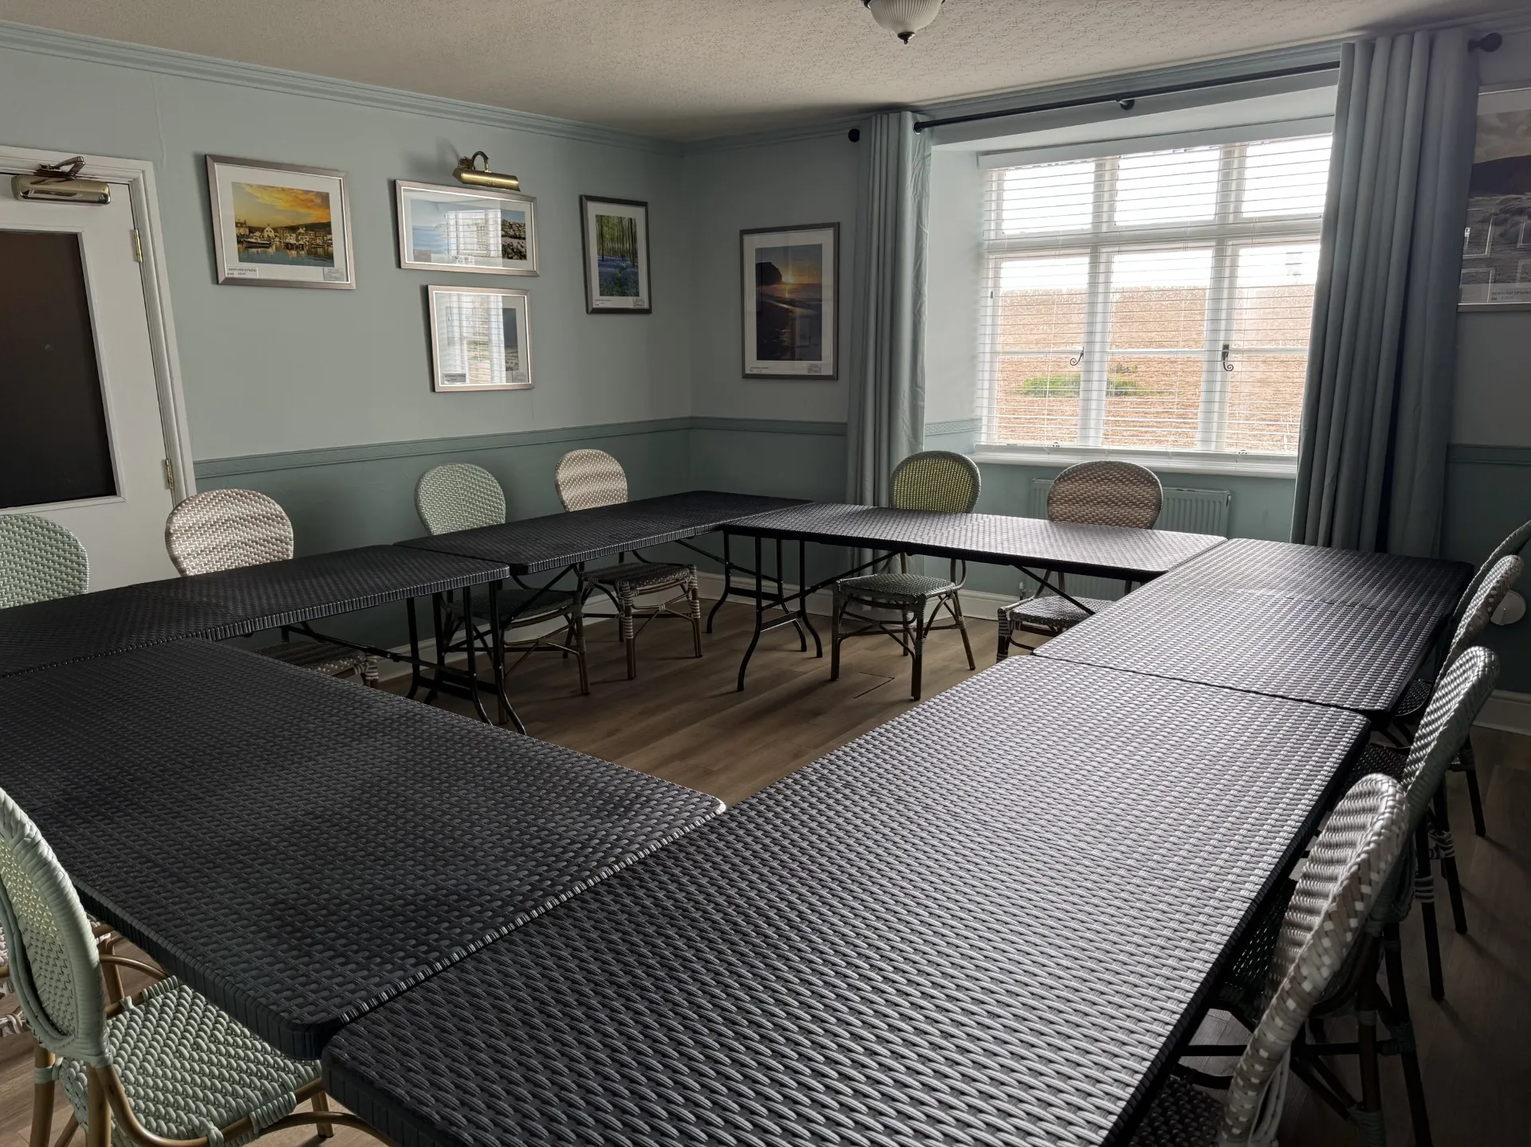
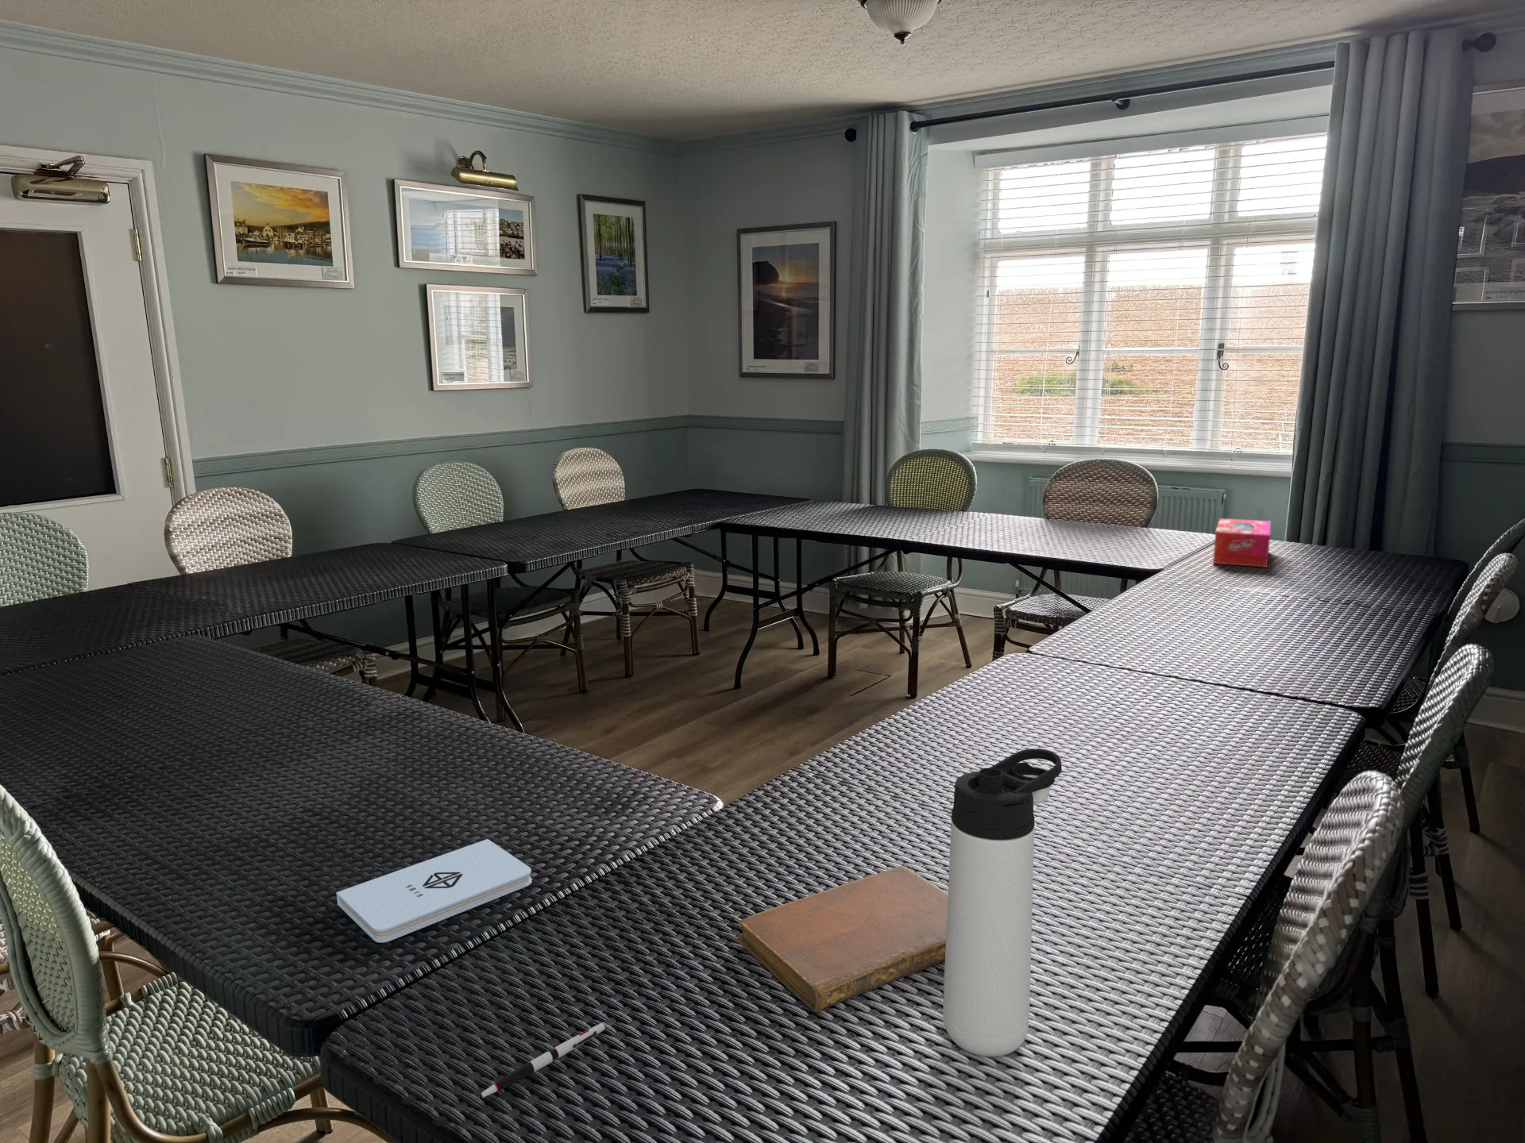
+ thermos bottle [941,748,1063,1058]
+ notepad [336,838,533,942]
+ notebook [736,866,949,1013]
+ pen [477,1023,606,1100]
+ tissue box [1212,517,1270,568]
